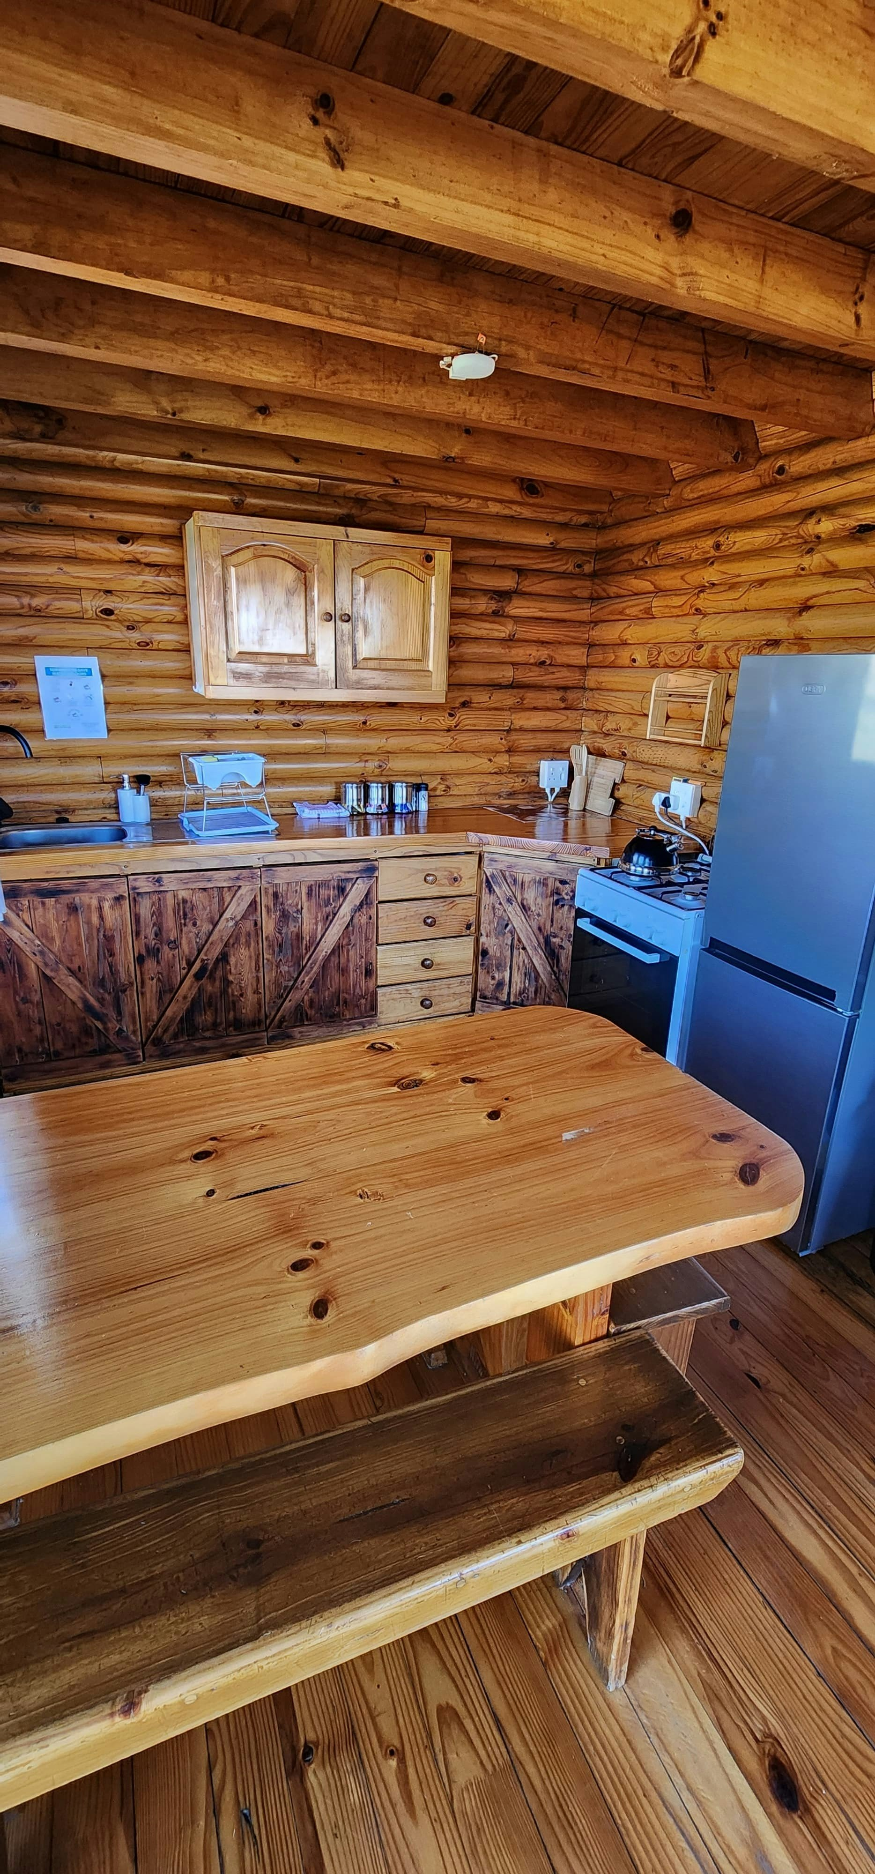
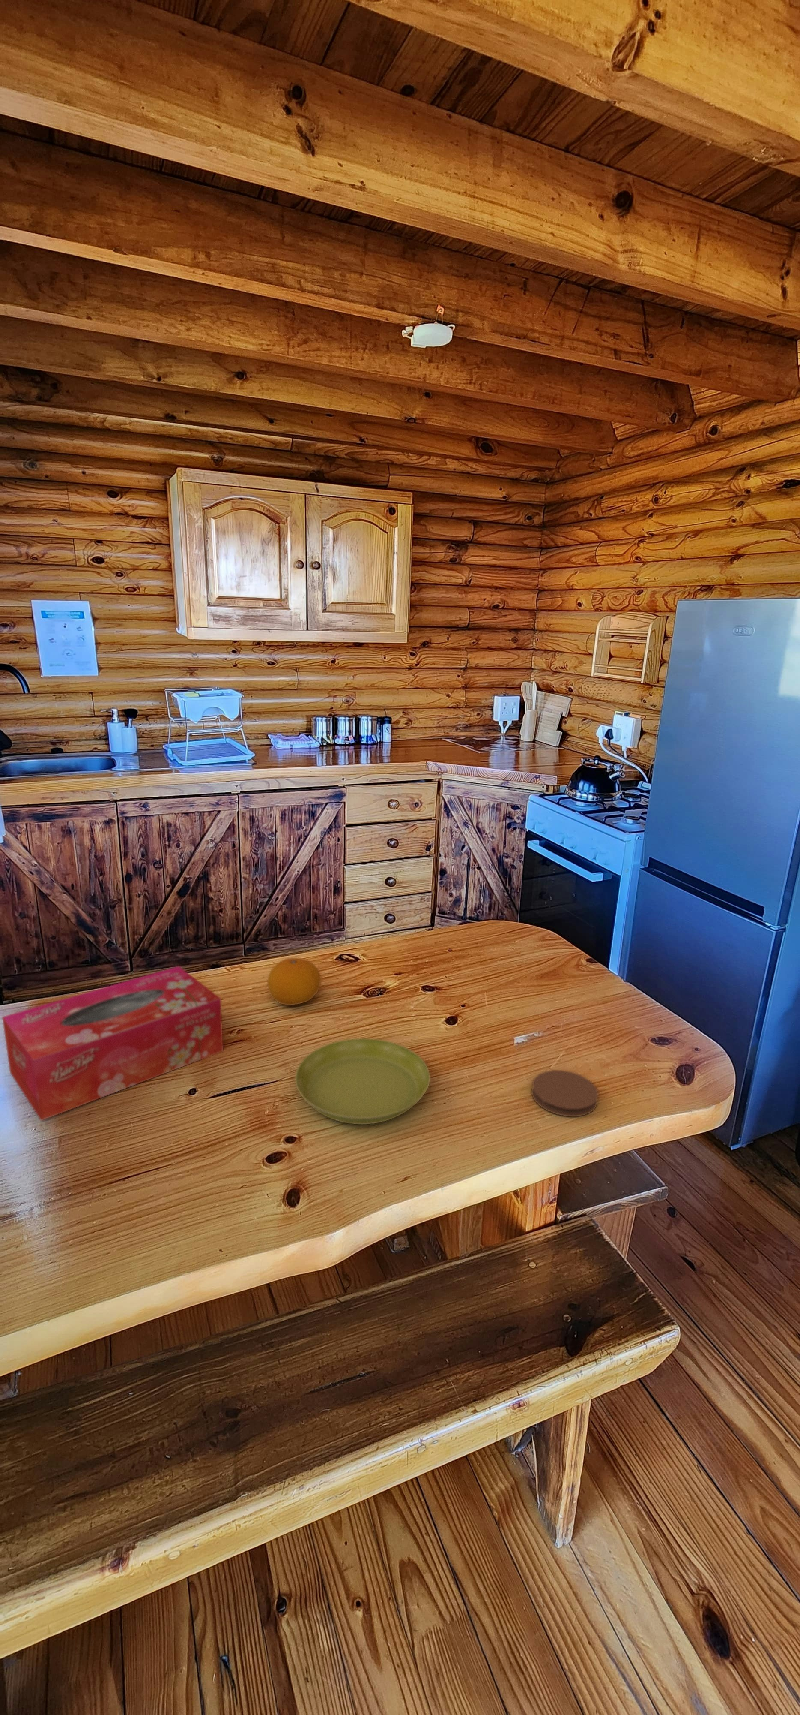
+ coaster [531,1070,599,1117]
+ fruit [267,957,321,1005]
+ saucer [295,1038,431,1124]
+ tissue box [2,966,224,1121]
